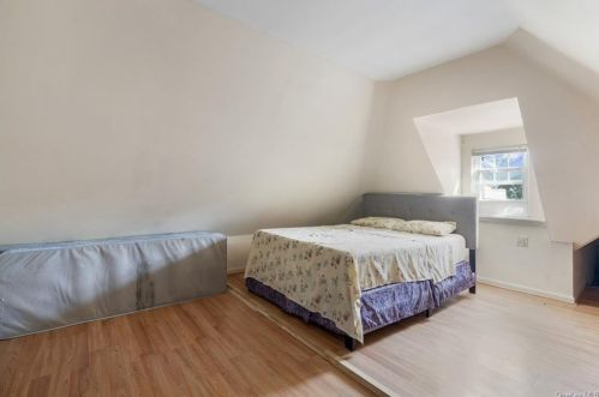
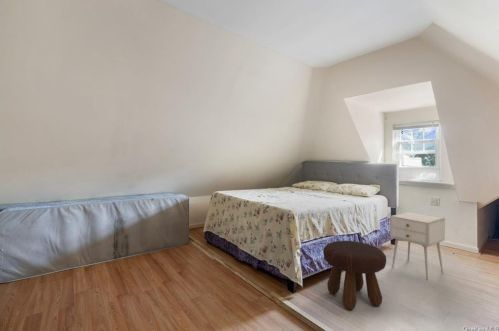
+ footstool [322,240,387,311]
+ nightstand [390,211,446,280]
